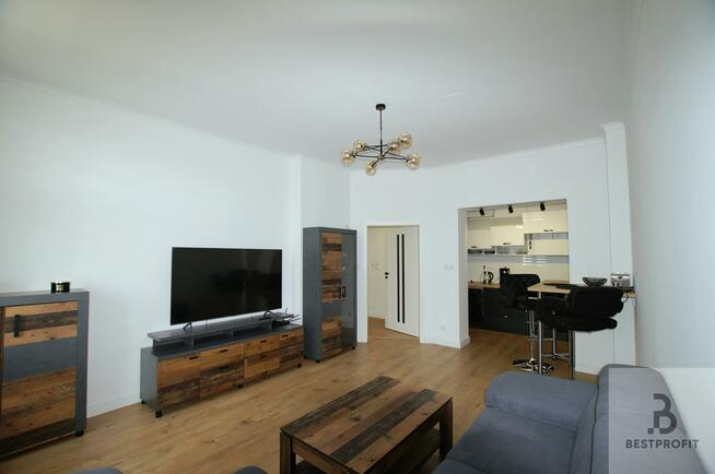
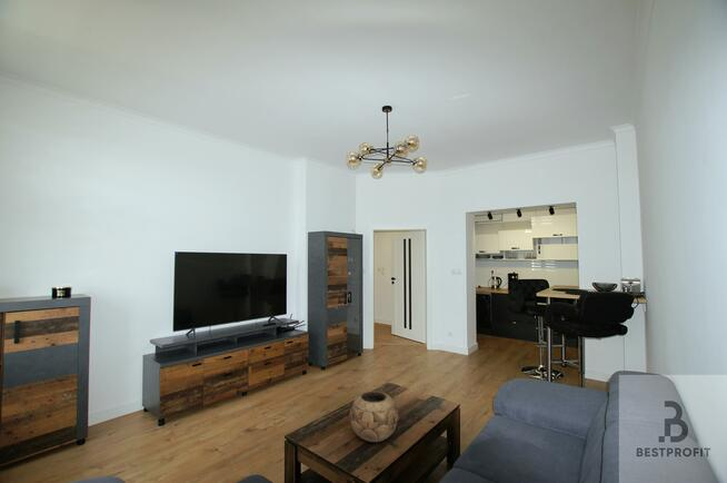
+ decorative bowl [349,390,399,443]
